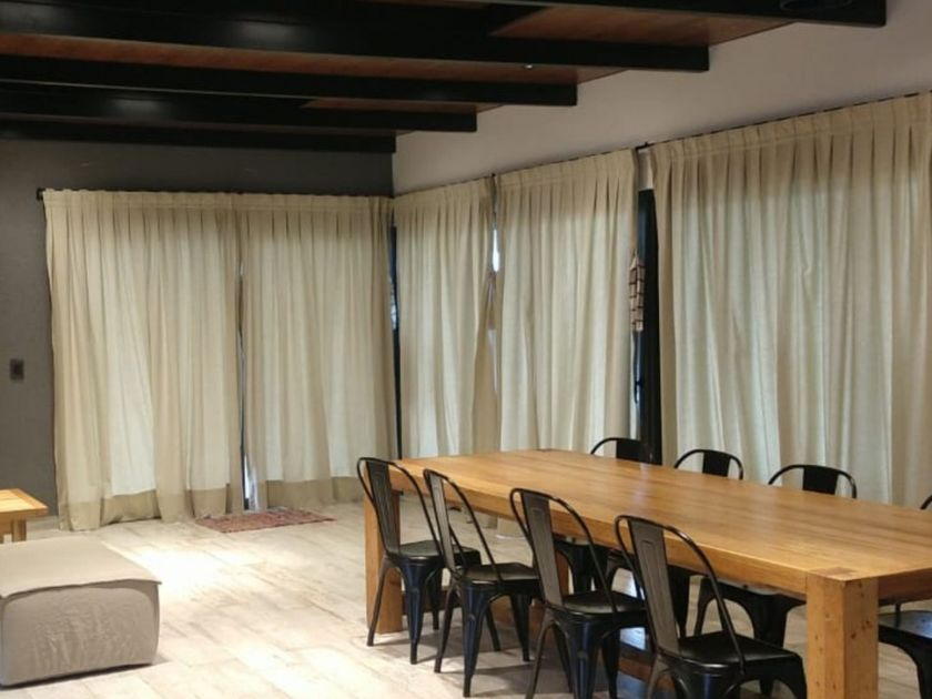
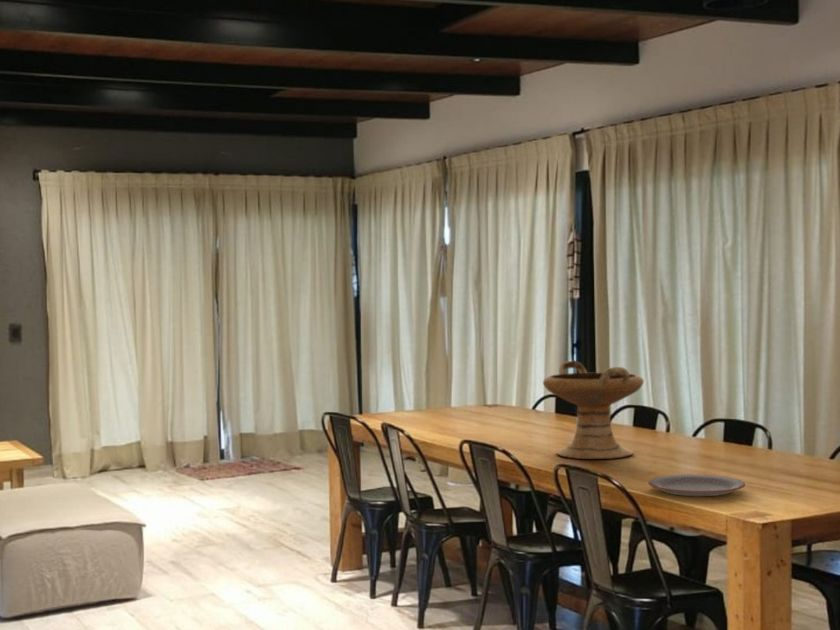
+ plate [648,474,746,497]
+ decorative bowl [542,360,645,460]
